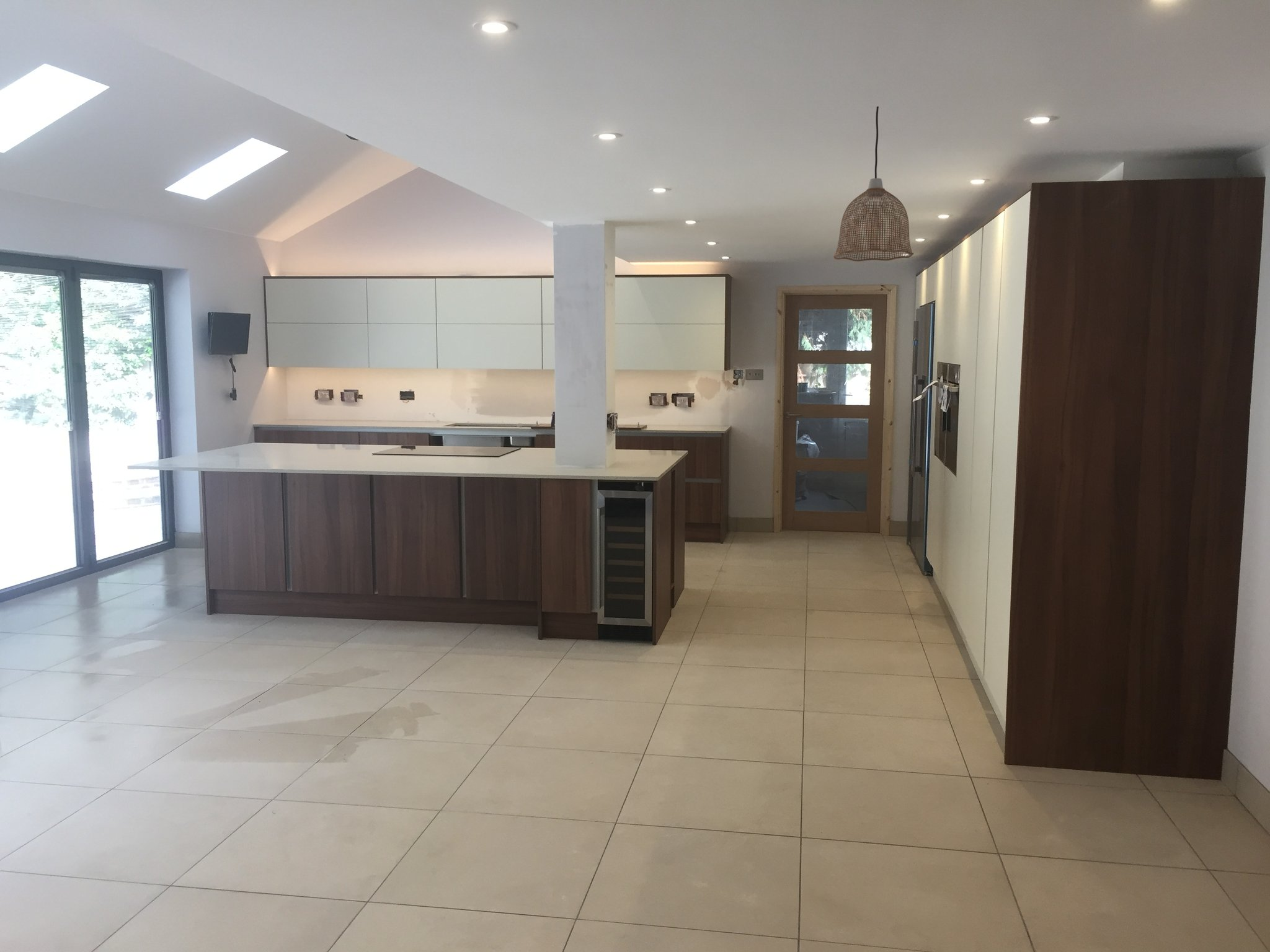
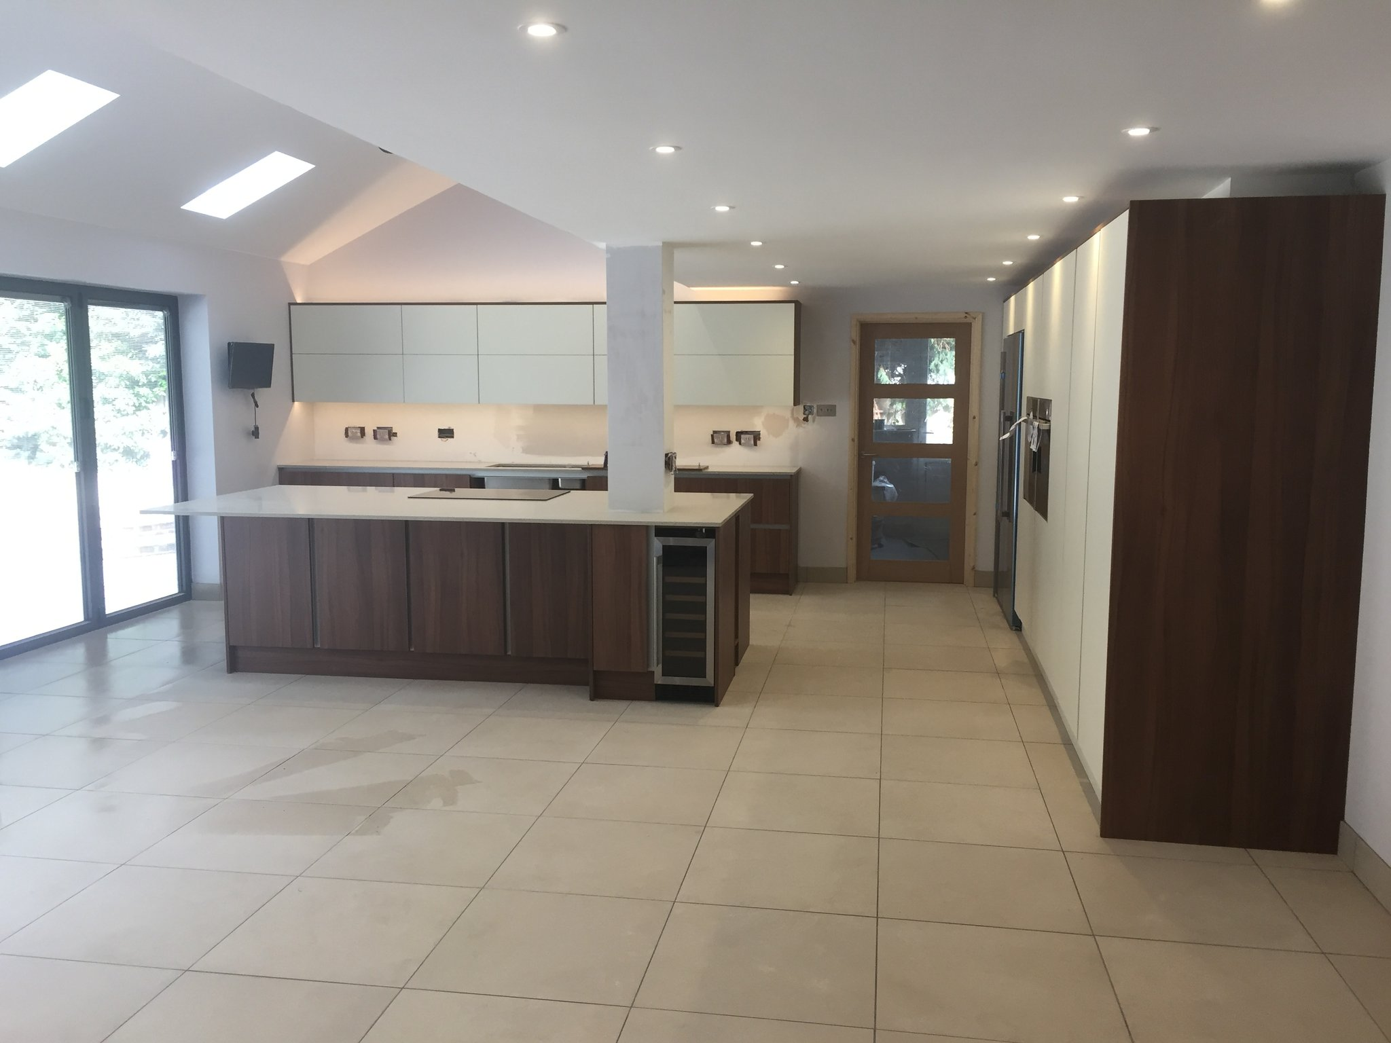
- pendant lamp [833,106,914,262]
